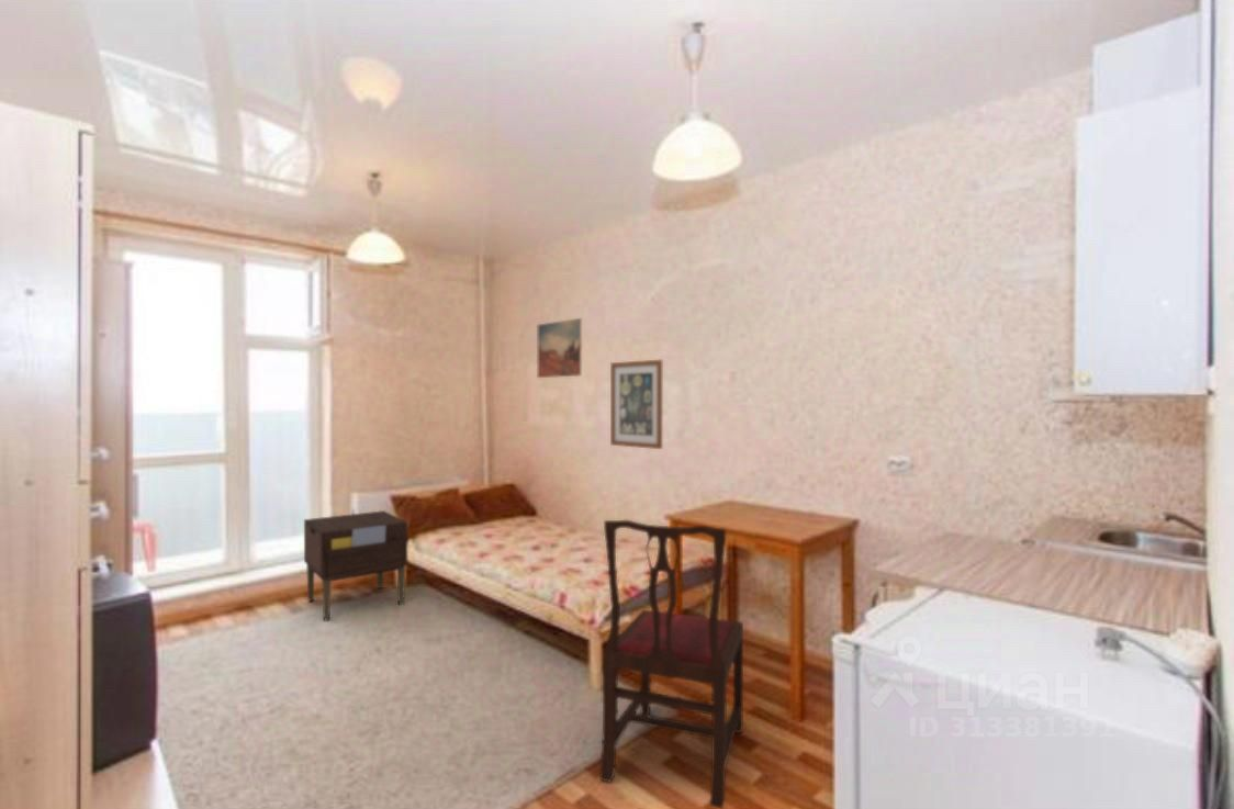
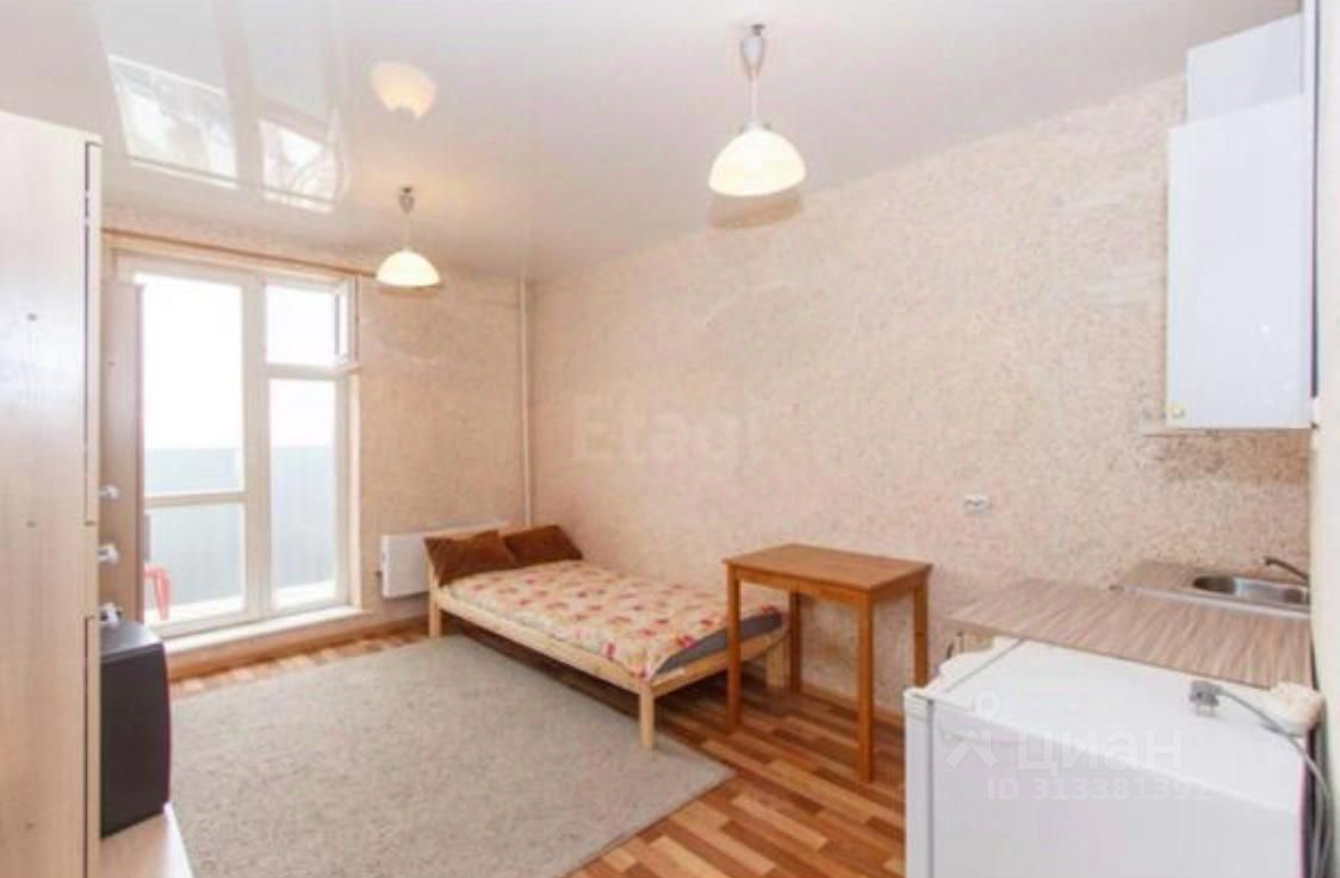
- dining chair [598,519,744,809]
- nightstand [303,509,408,622]
- wall art [609,359,663,450]
- wall art [537,317,582,379]
